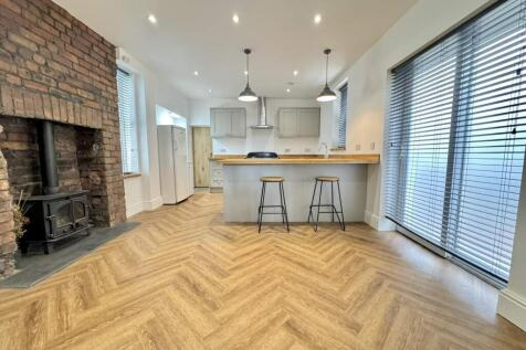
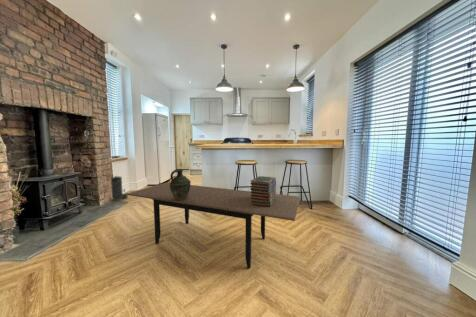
+ dining table [125,181,301,269]
+ ceramic jug [169,168,192,200]
+ canister [110,175,129,202]
+ book stack [249,175,277,207]
